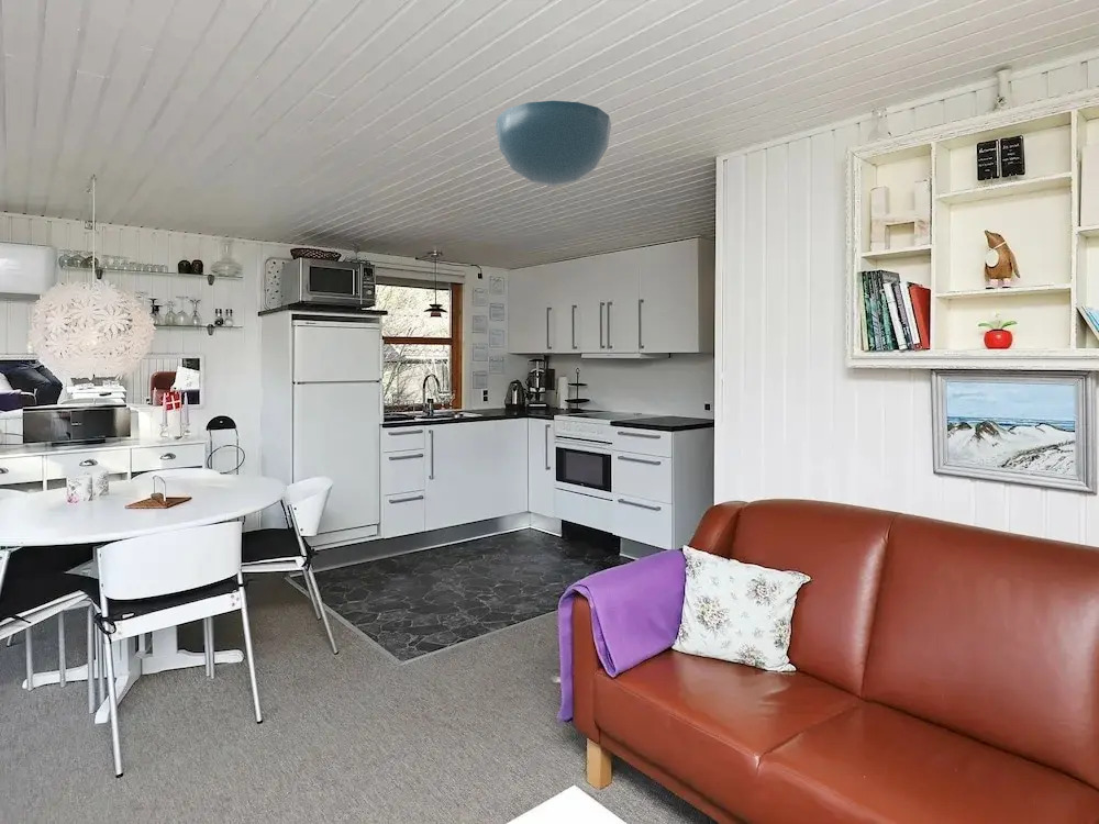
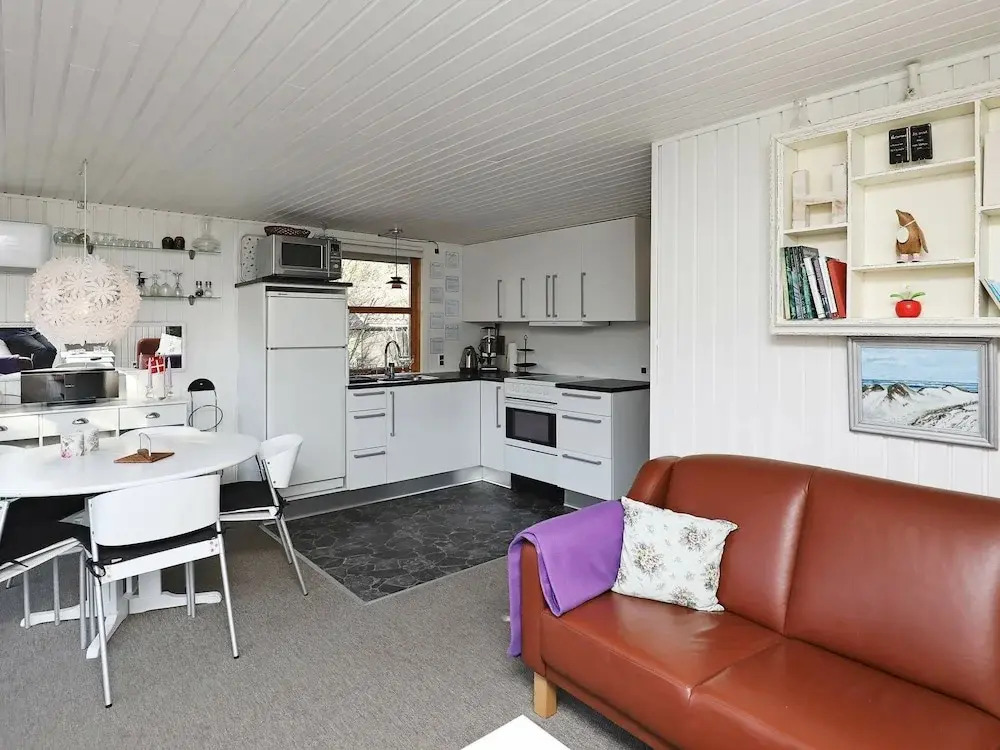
- ceiling light [495,100,612,188]
